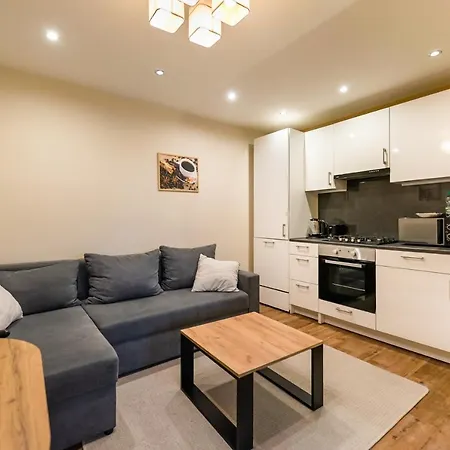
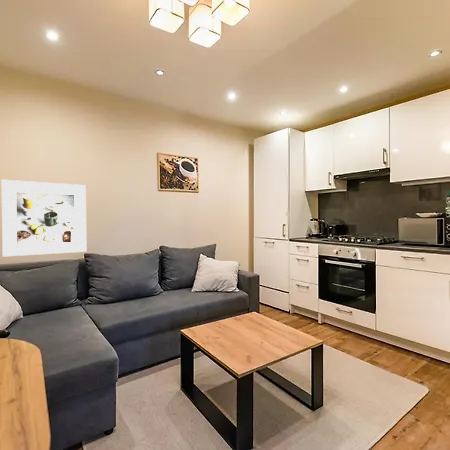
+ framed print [1,179,87,257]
